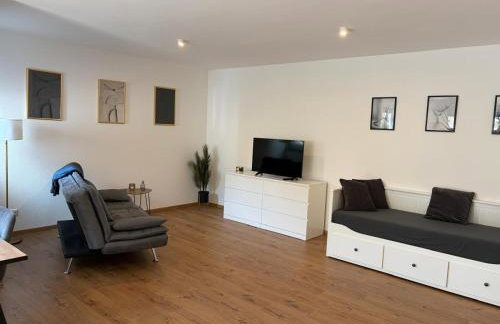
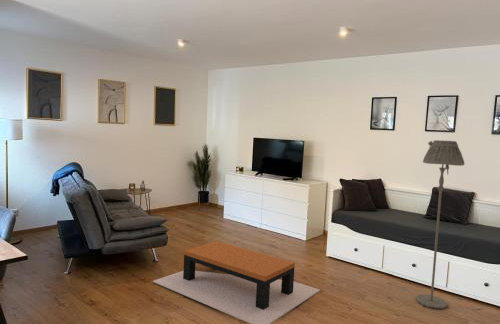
+ floor lamp [415,139,466,310]
+ coffee table [152,240,321,324]
